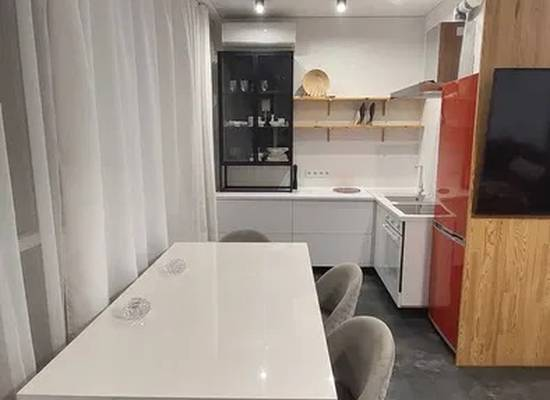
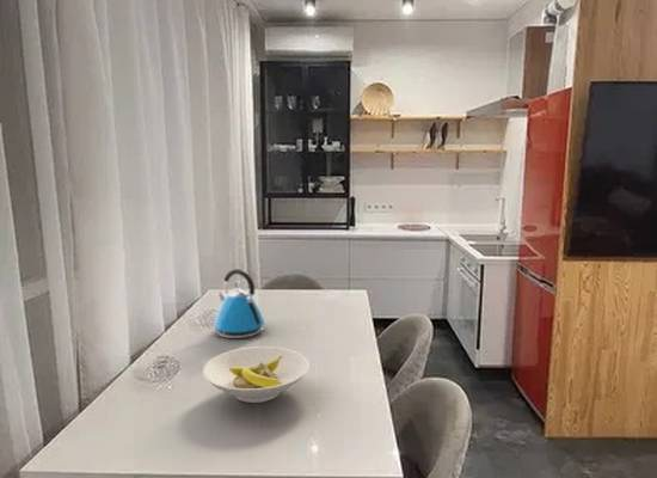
+ kettle [211,268,265,339]
+ bowl [202,345,309,404]
